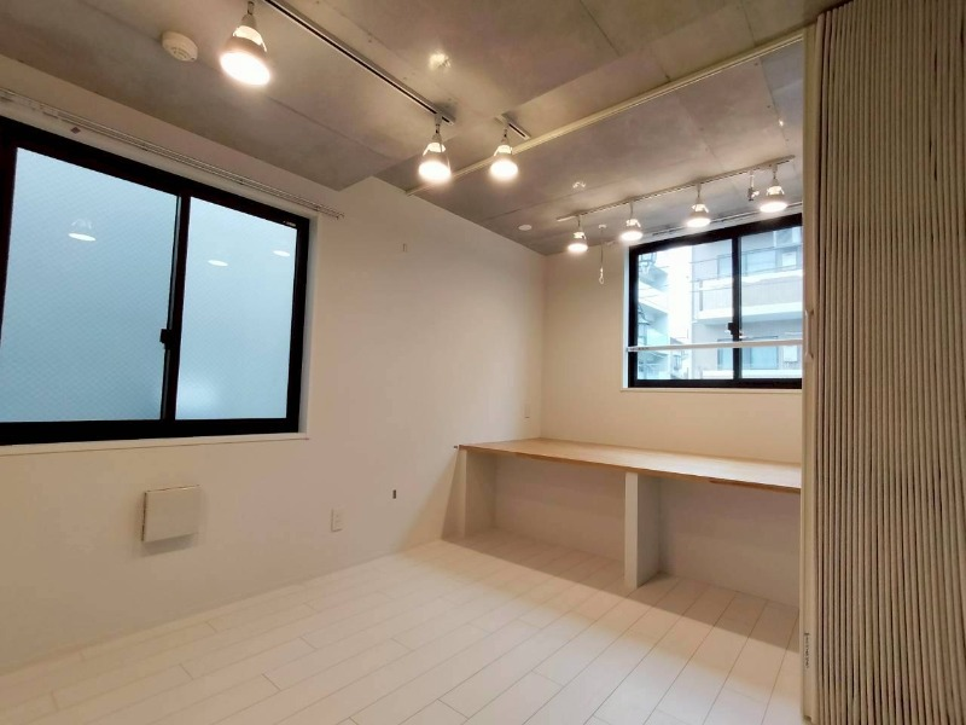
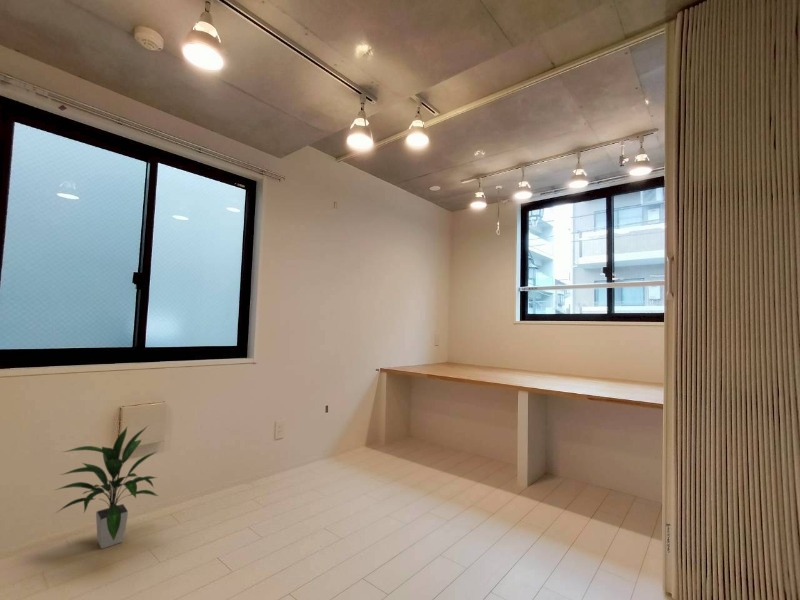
+ indoor plant [55,425,159,550]
